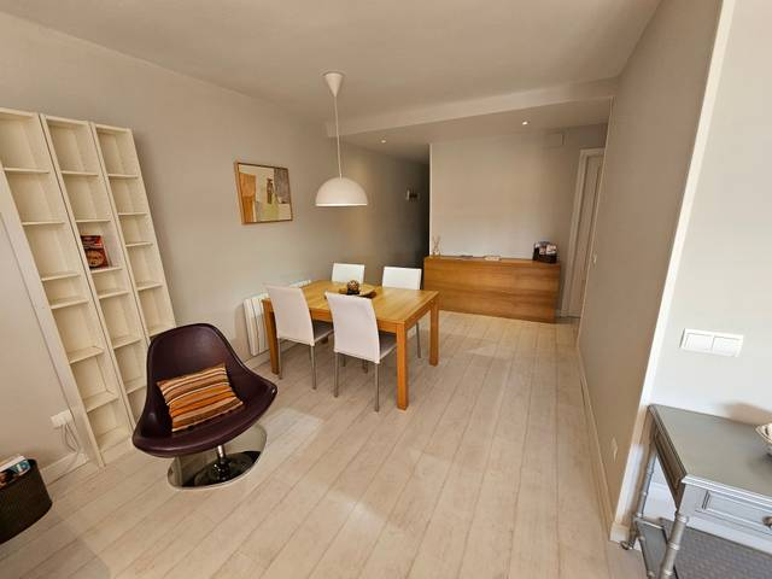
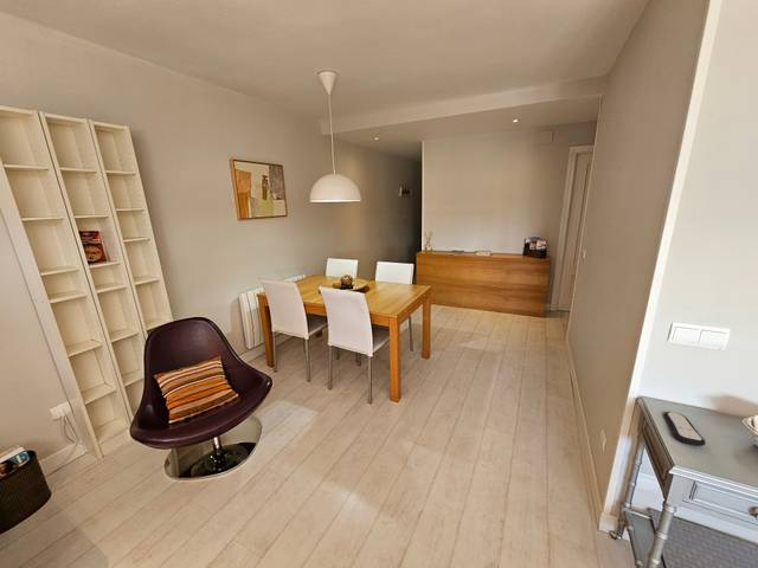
+ remote control [663,411,707,447]
